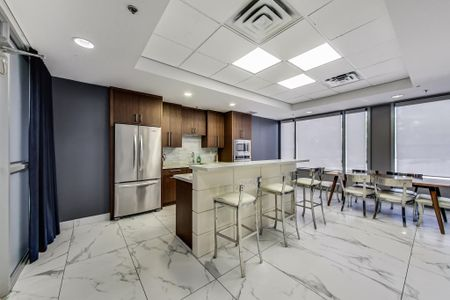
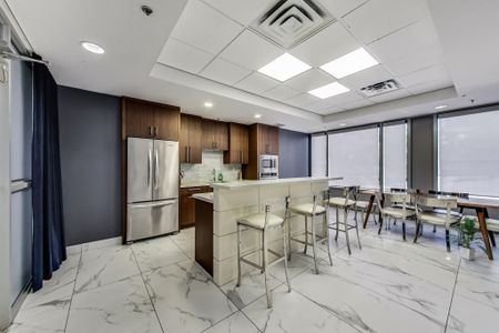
+ indoor plant [446,216,491,261]
